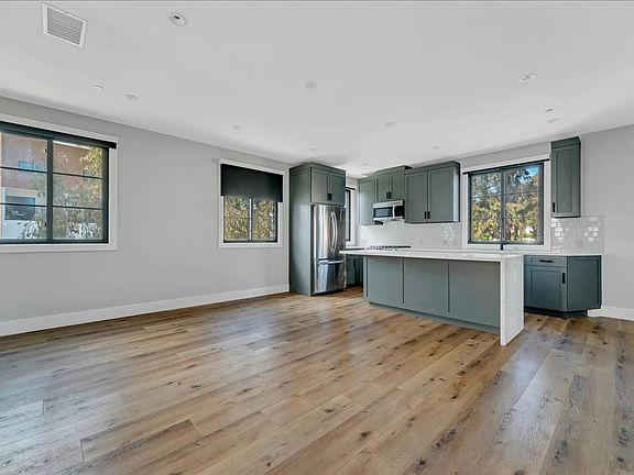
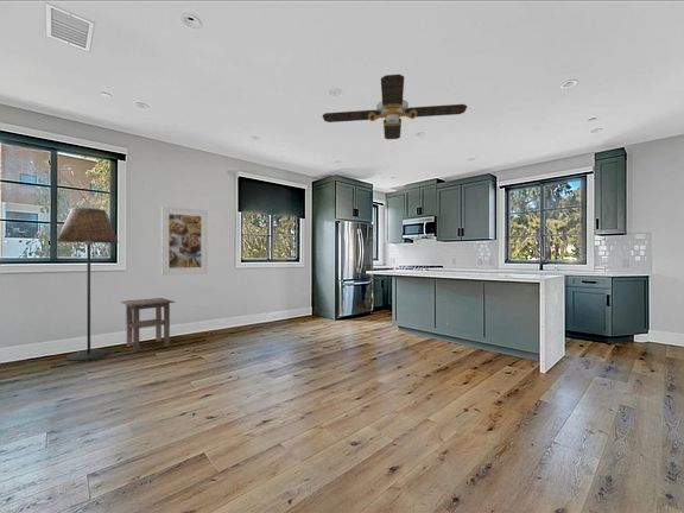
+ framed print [160,205,209,277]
+ floor lamp [56,207,120,362]
+ side table [120,297,177,353]
+ ceiling fan [322,74,468,140]
